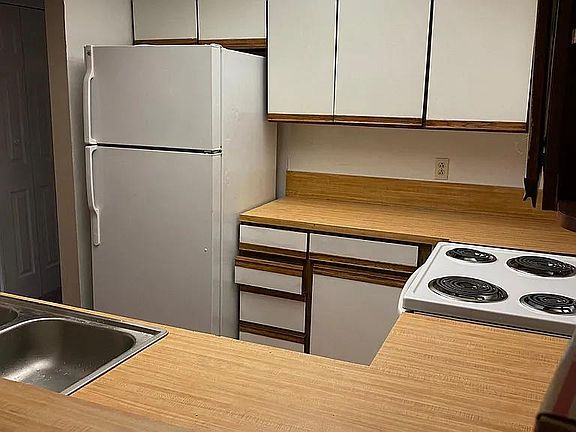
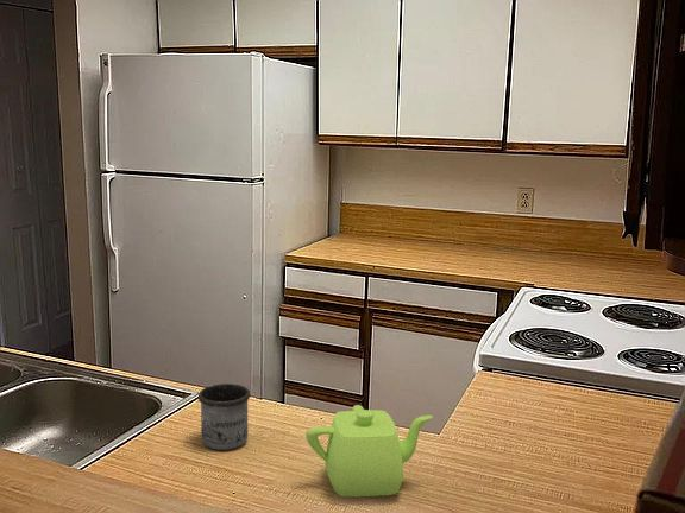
+ teapot [304,404,434,499]
+ mug [197,382,251,451]
